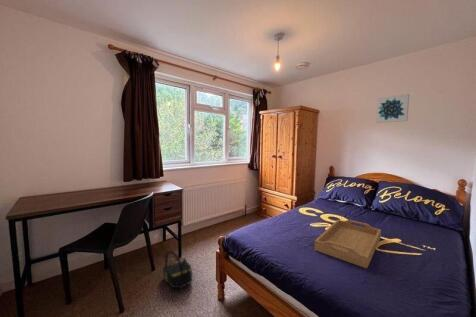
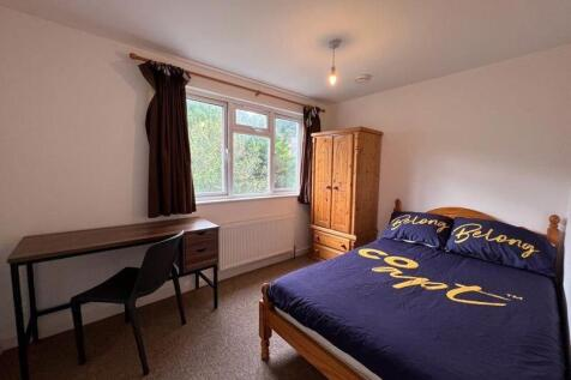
- wall art [375,93,410,124]
- serving tray [314,219,382,269]
- backpack [162,250,193,289]
